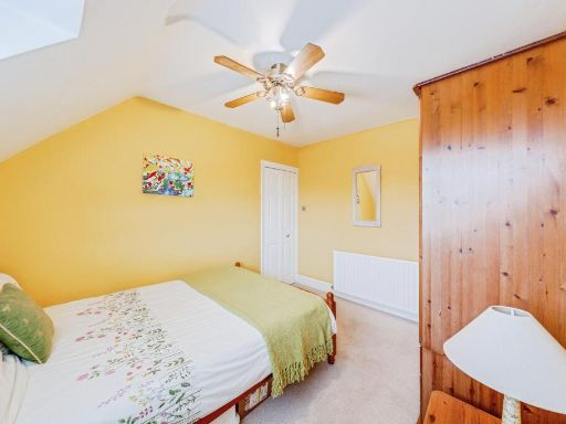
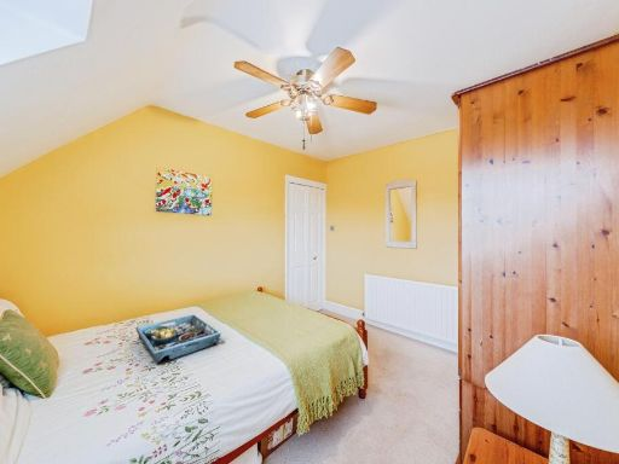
+ serving tray [134,314,222,365]
